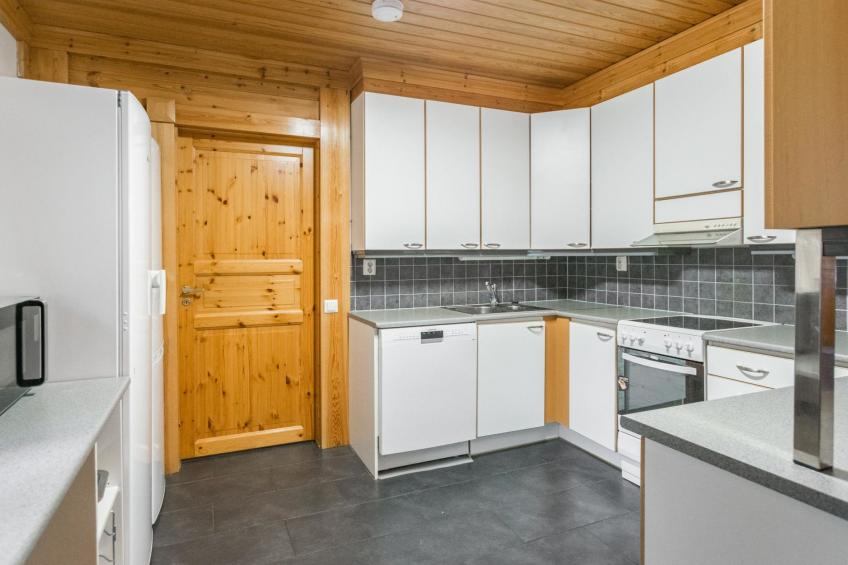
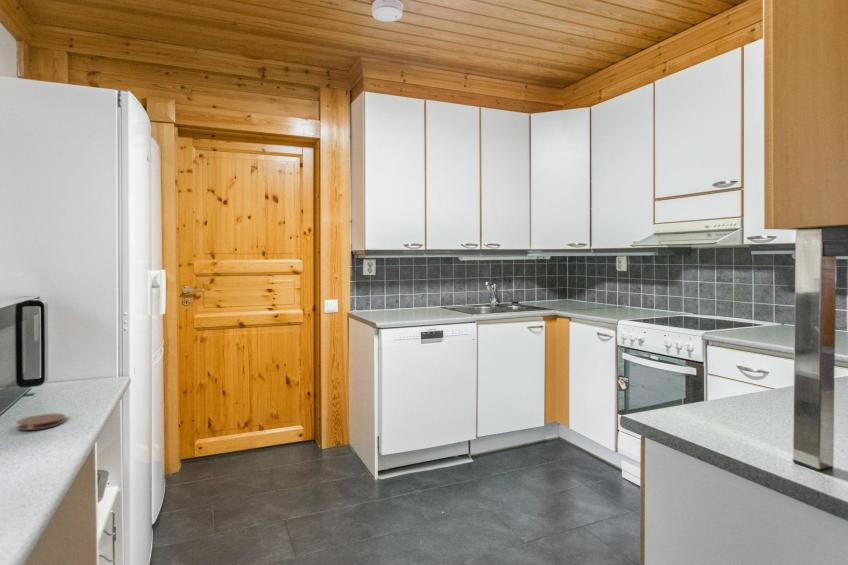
+ coaster [15,412,66,431]
